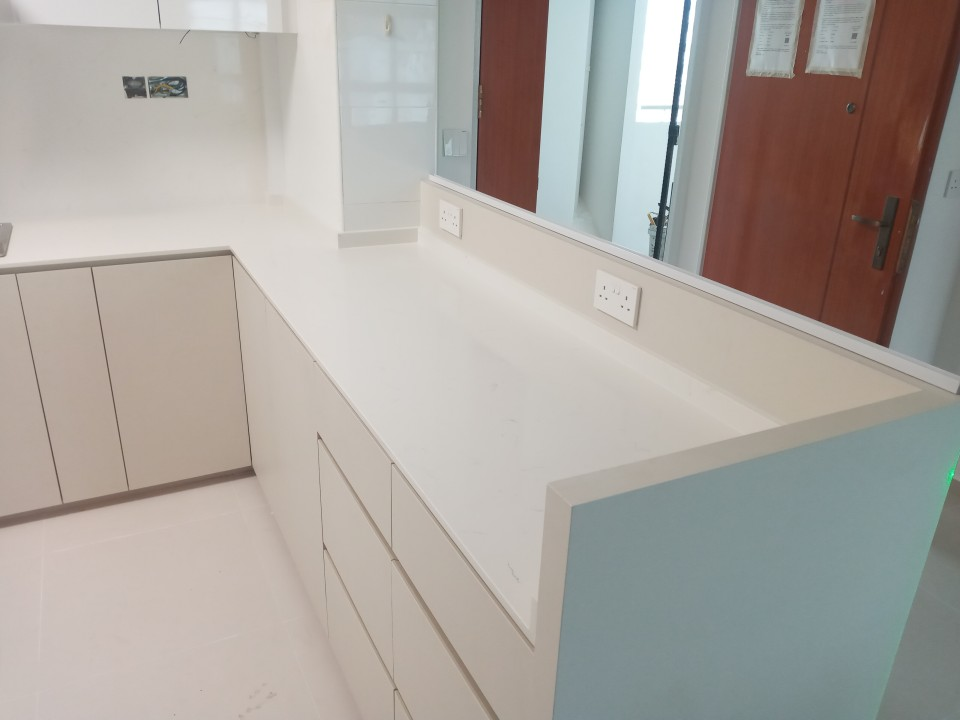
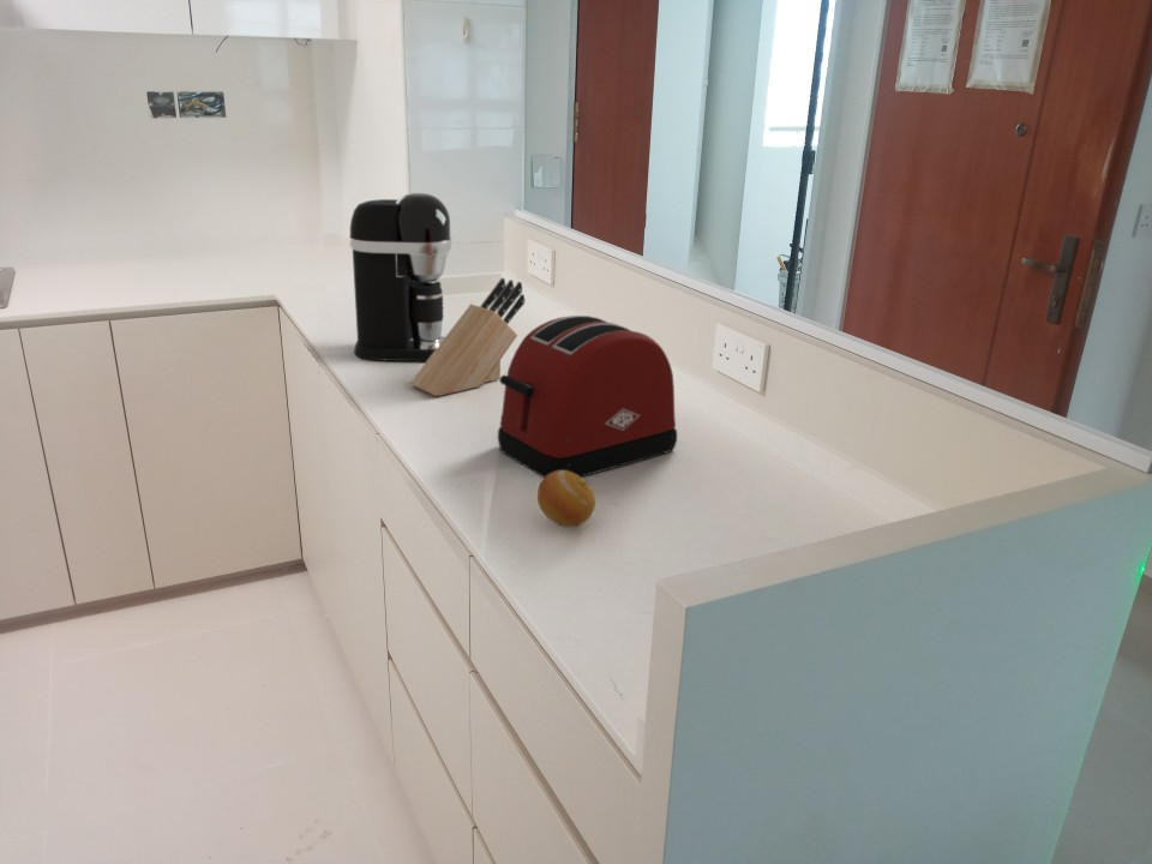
+ coffee maker [348,192,452,362]
+ toaster [497,314,678,478]
+ knife block [409,277,526,397]
+ fruit [536,470,596,528]
